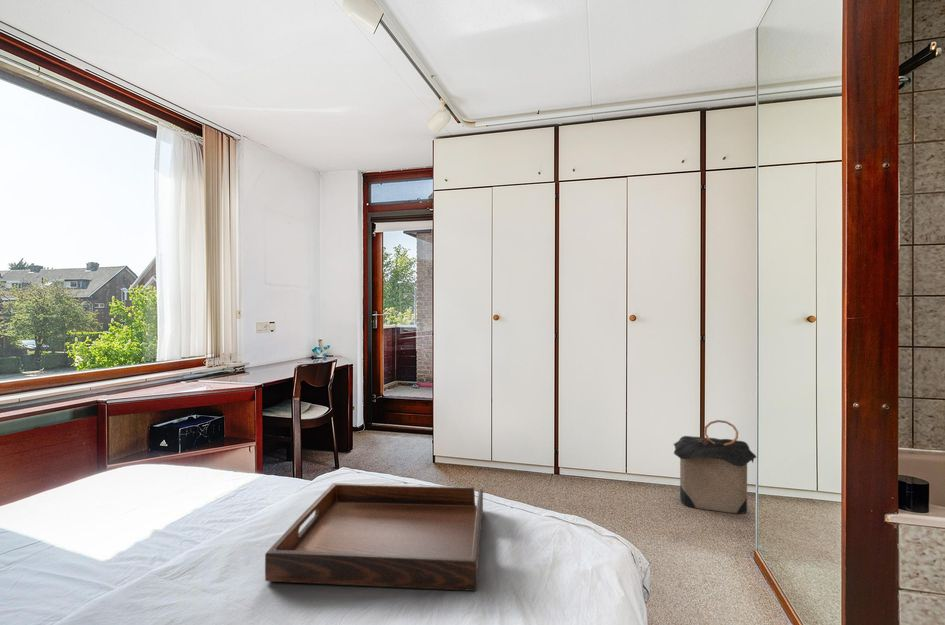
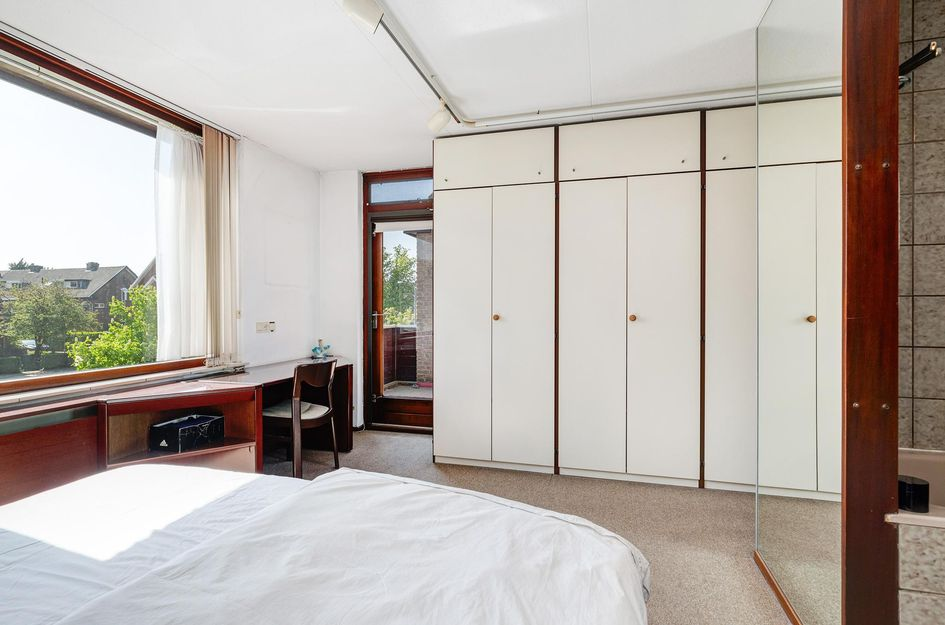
- laundry hamper [672,419,757,515]
- serving tray [264,482,484,592]
